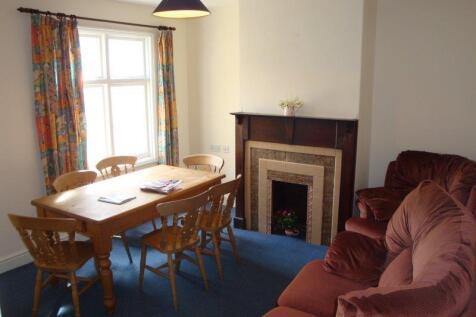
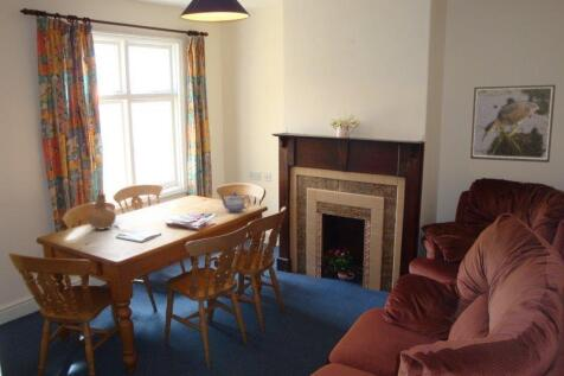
+ vase [86,193,117,231]
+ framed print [469,84,557,164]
+ teapot [219,192,251,214]
